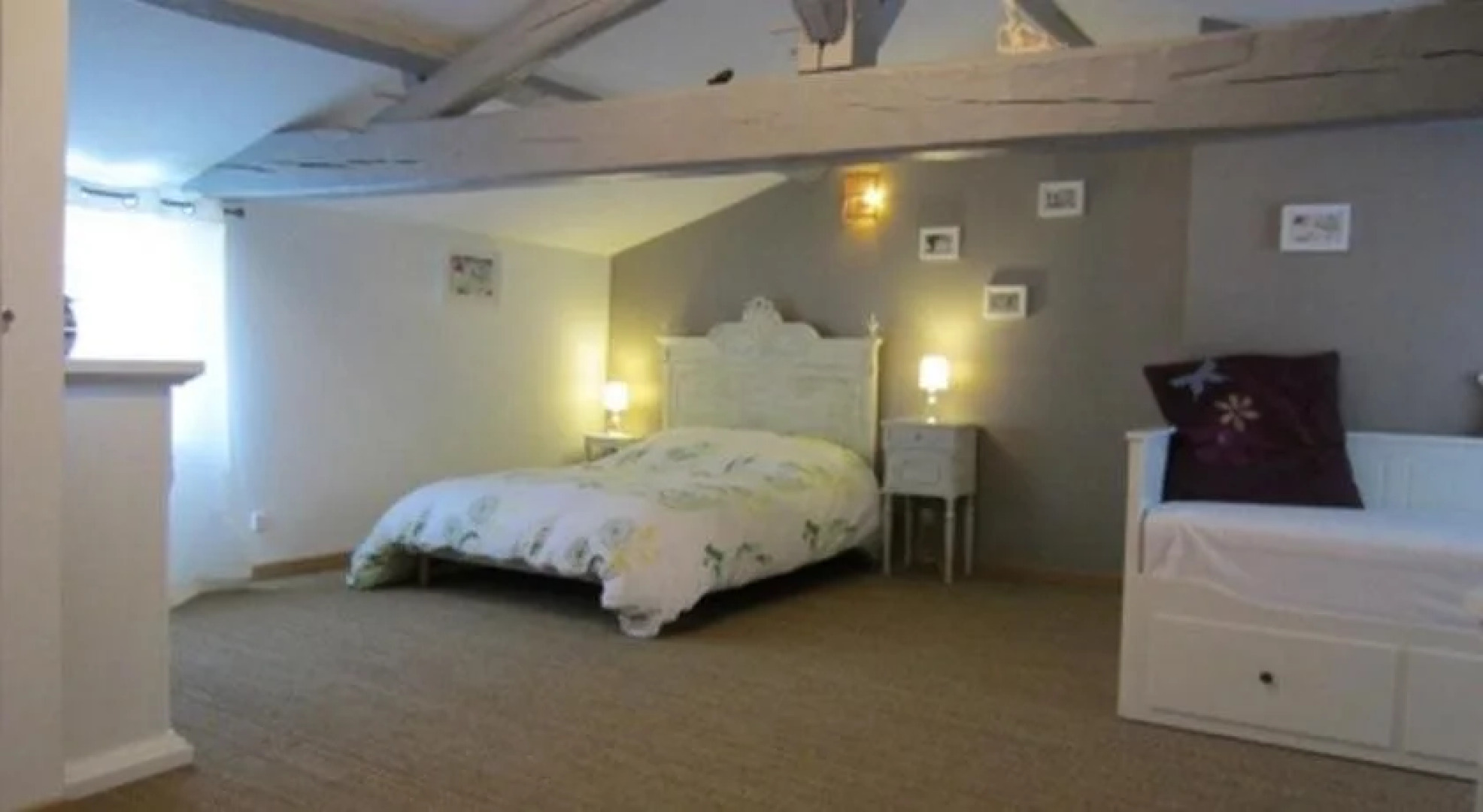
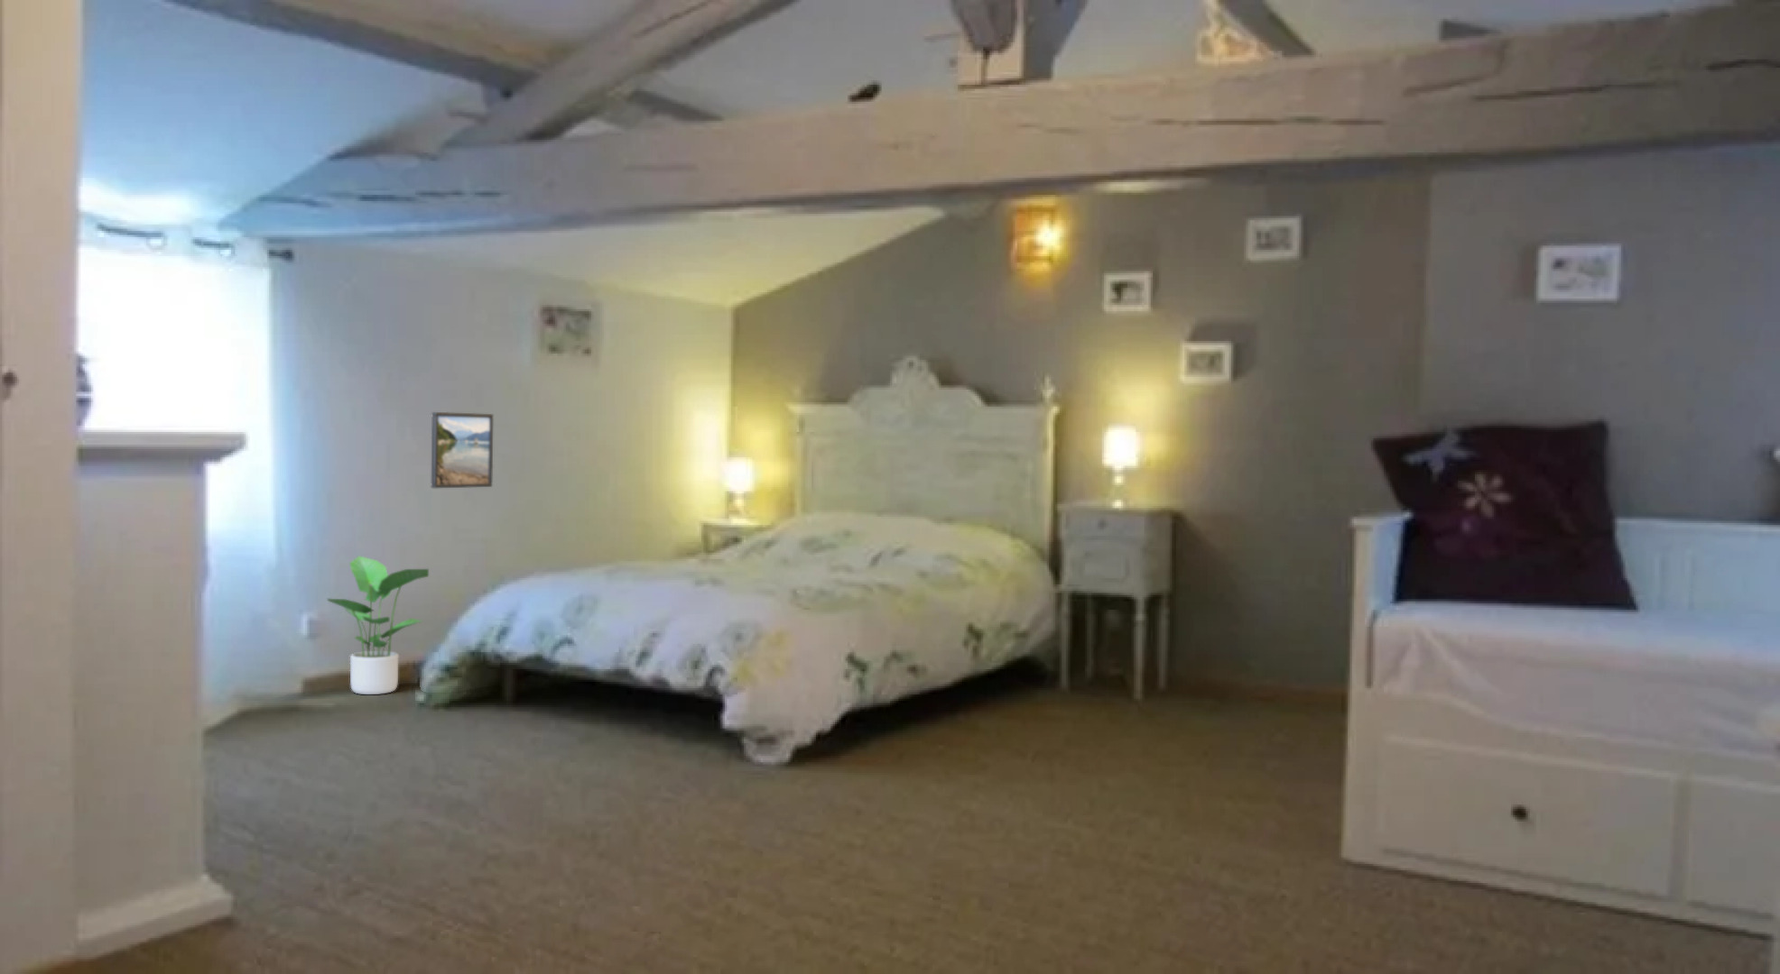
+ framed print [431,411,493,489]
+ potted plant [325,554,430,696]
